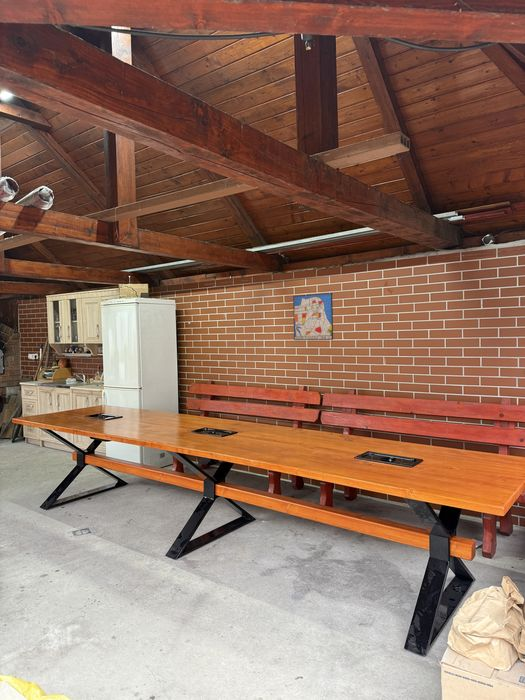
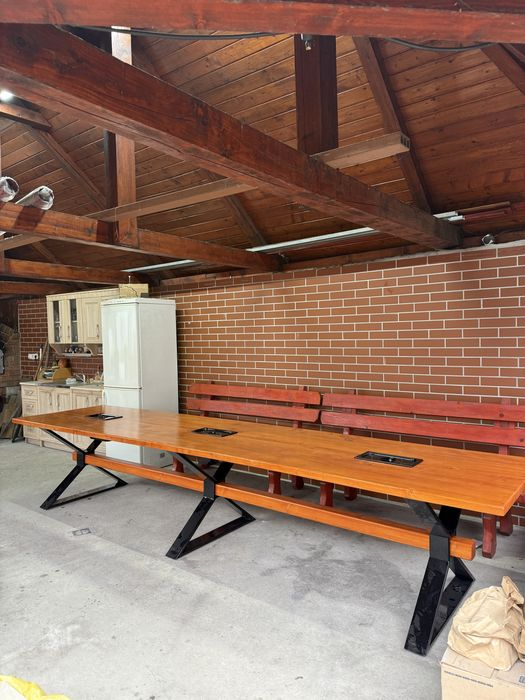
- wall art [292,292,334,341]
